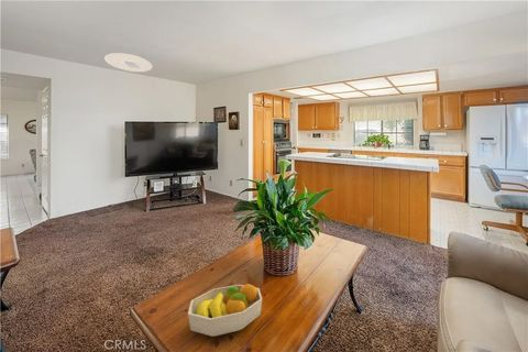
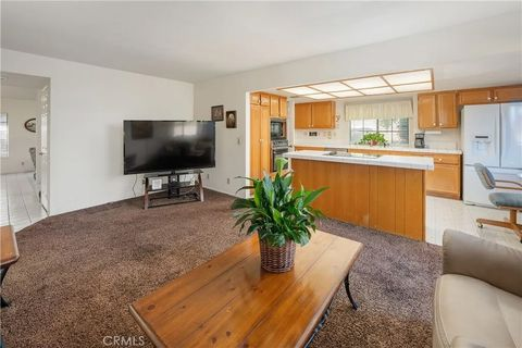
- fruit bowl [187,283,263,338]
- ceiling light [103,52,153,73]
